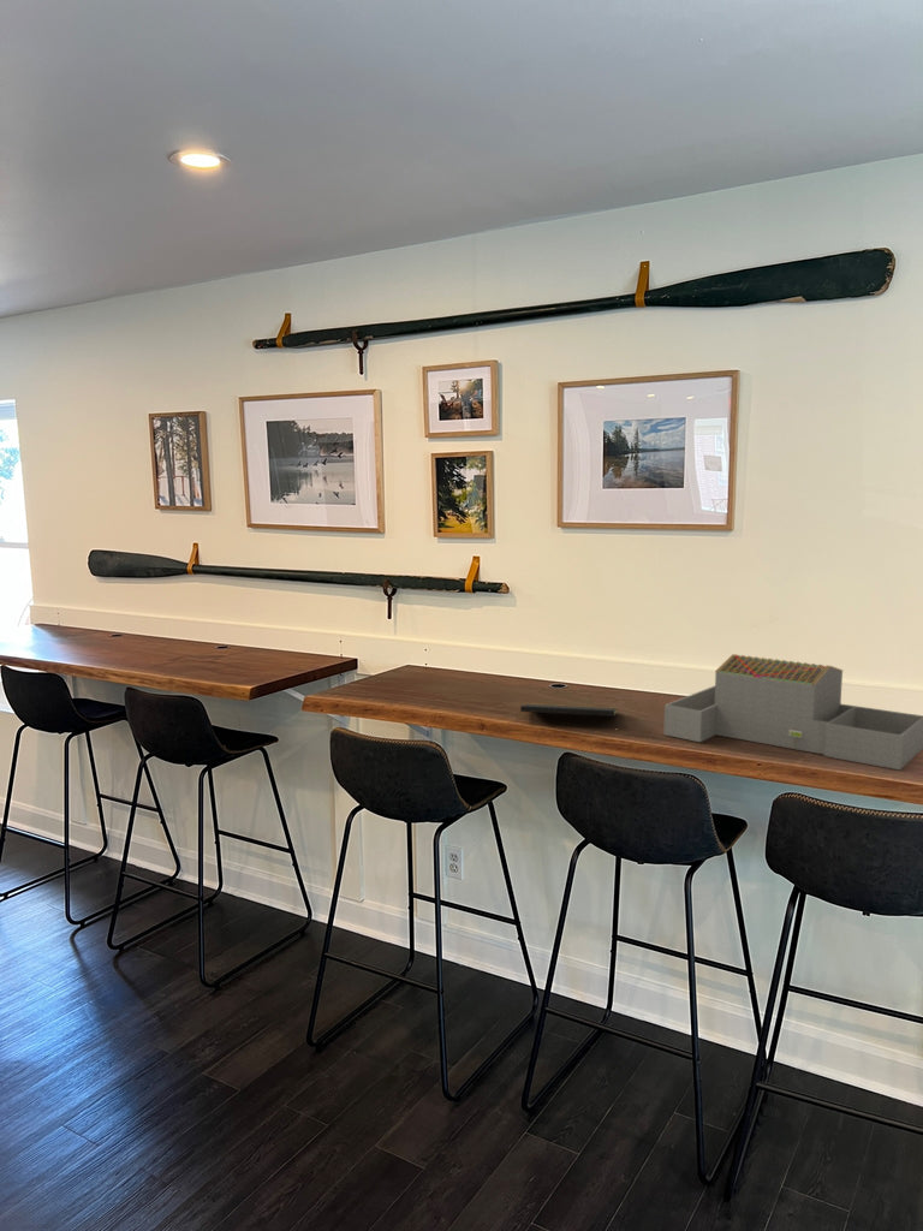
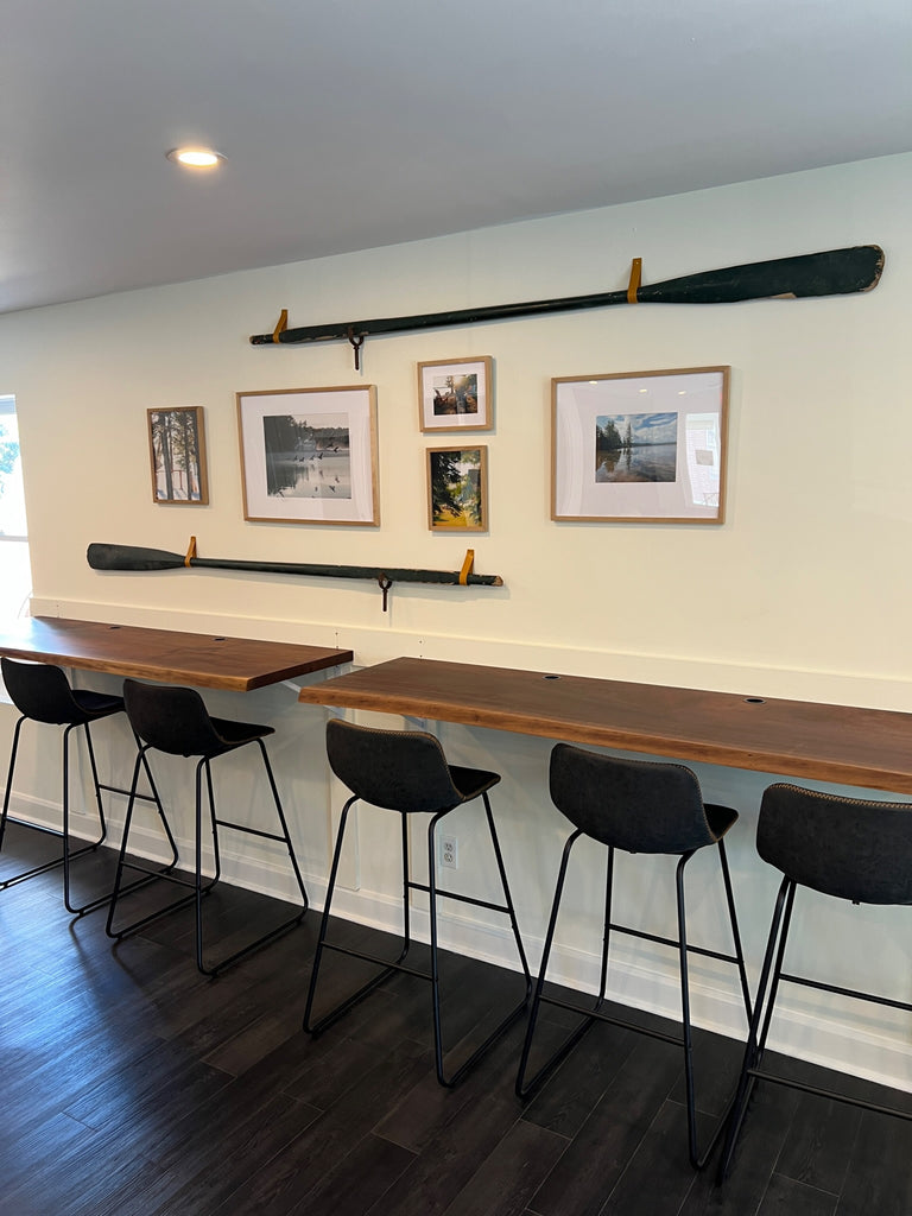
- architectural model [662,653,923,771]
- notepad [519,702,619,727]
